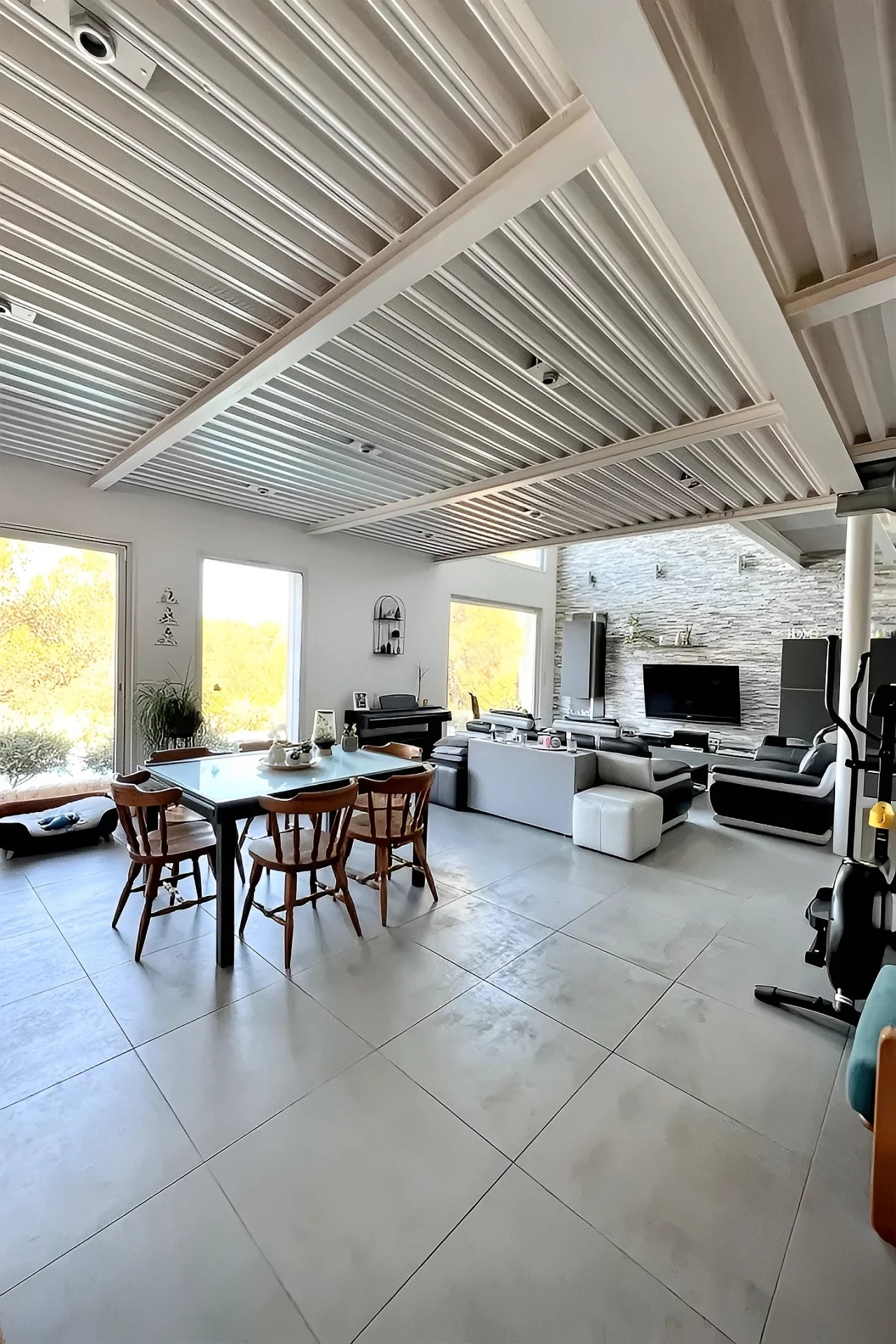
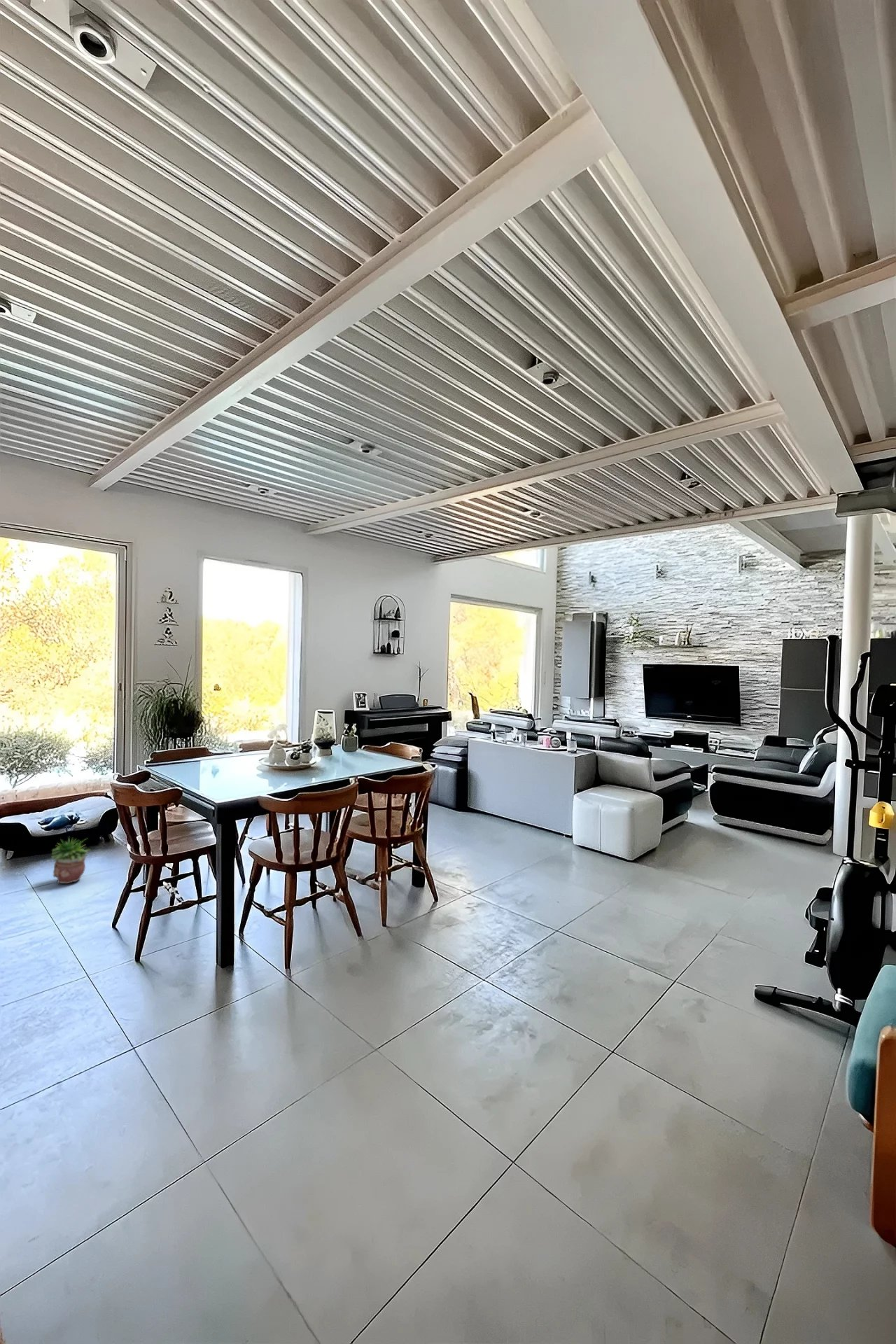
+ potted plant [50,836,92,884]
